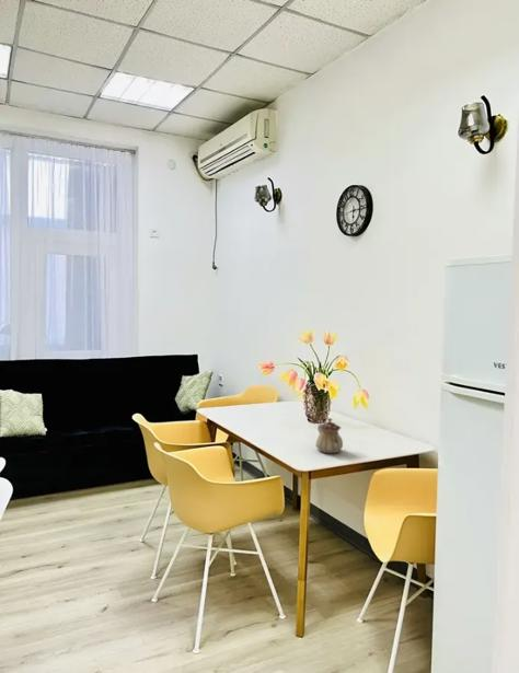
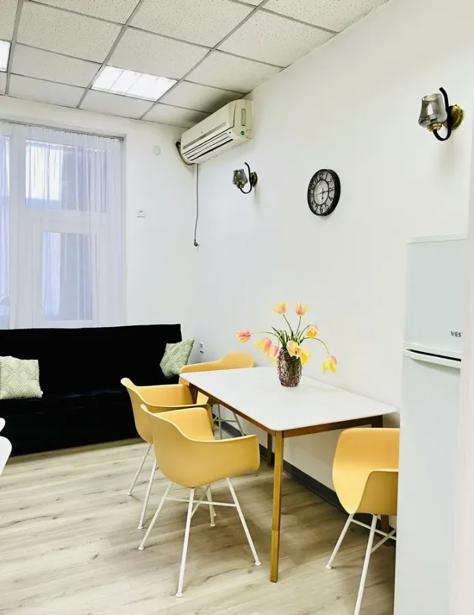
- teapot [314,417,344,454]
